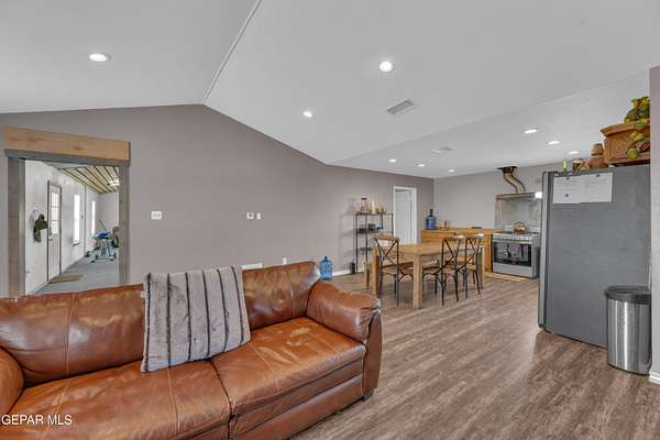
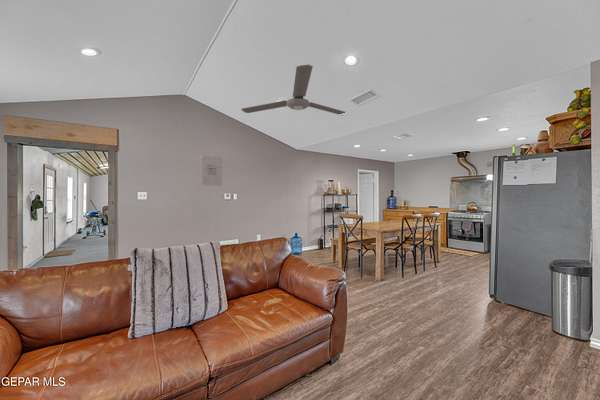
+ ceiling fan [240,64,346,115]
+ wall art [200,155,223,187]
